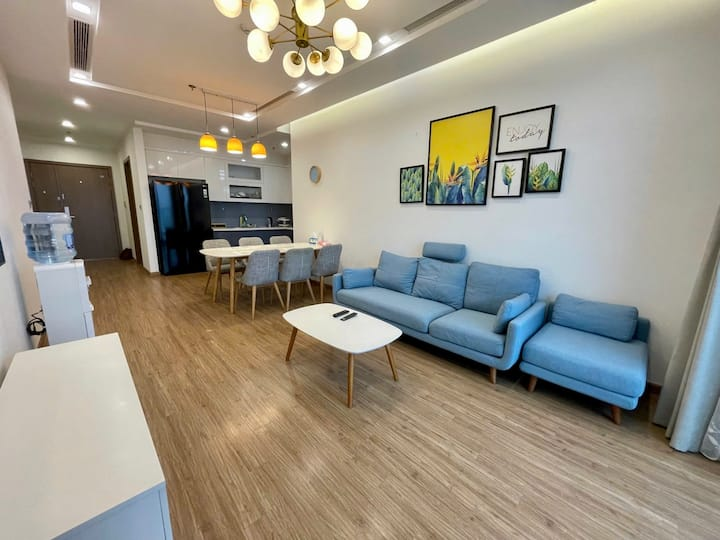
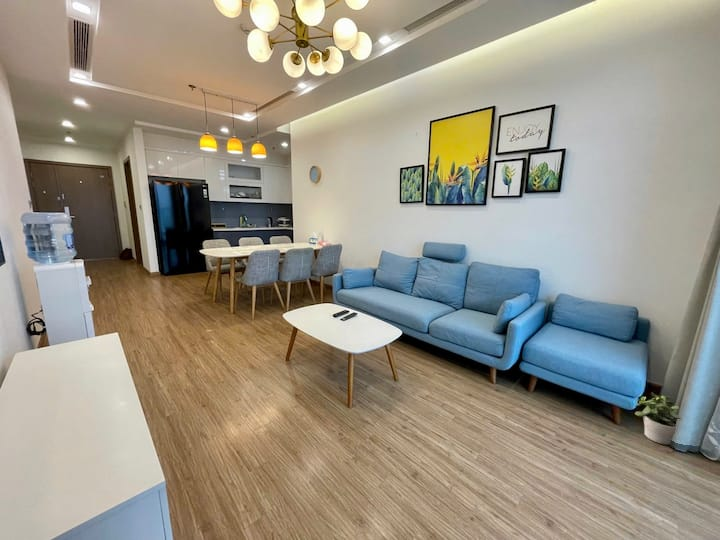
+ potted plant [634,392,682,446]
